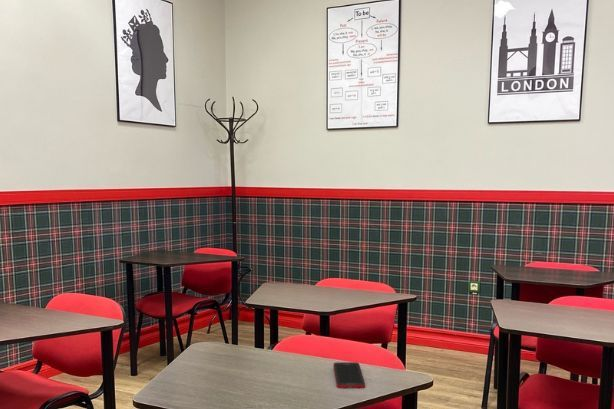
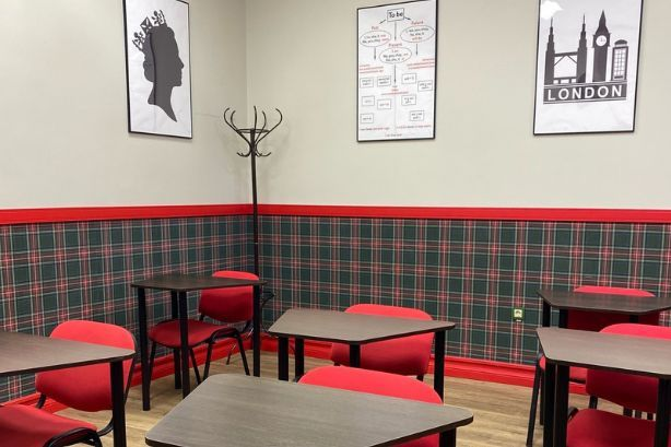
- cell phone [332,361,366,389]
